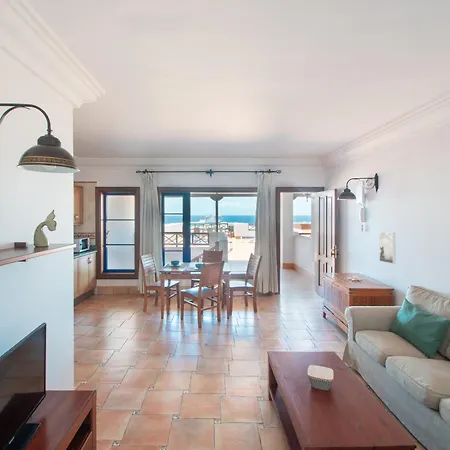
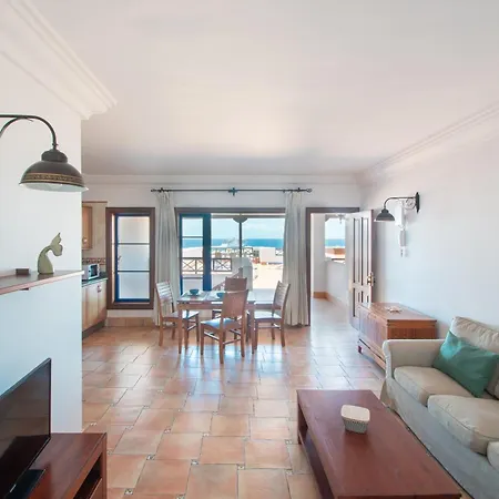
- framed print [378,231,396,265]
